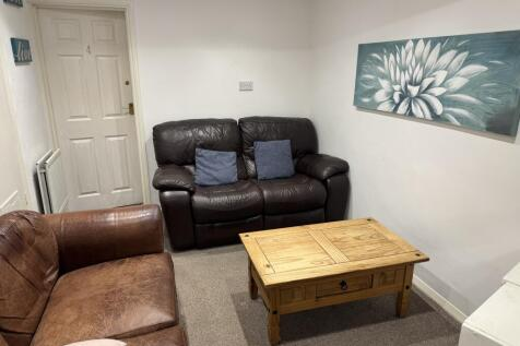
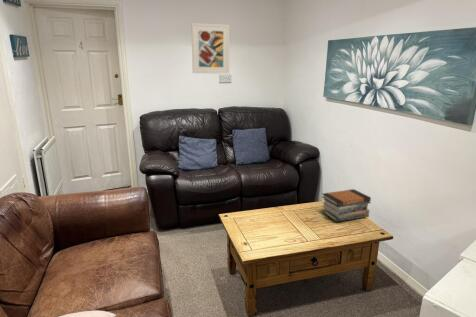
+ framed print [191,22,230,75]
+ book stack [321,188,372,223]
